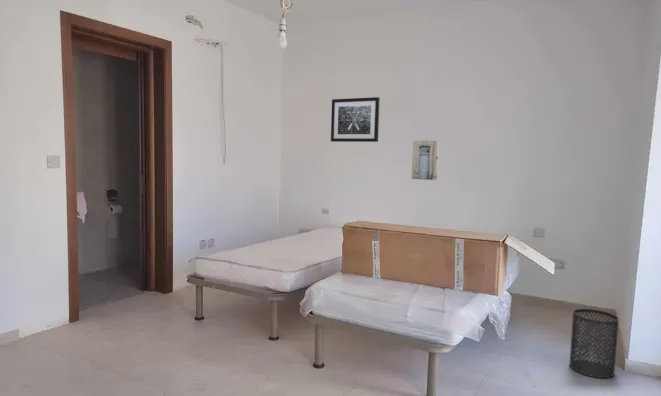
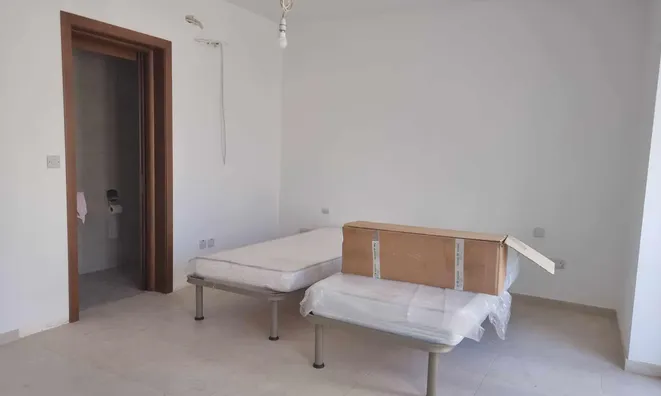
- trash can [568,308,620,379]
- wall art [330,96,381,143]
- wall art [411,140,440,181]
